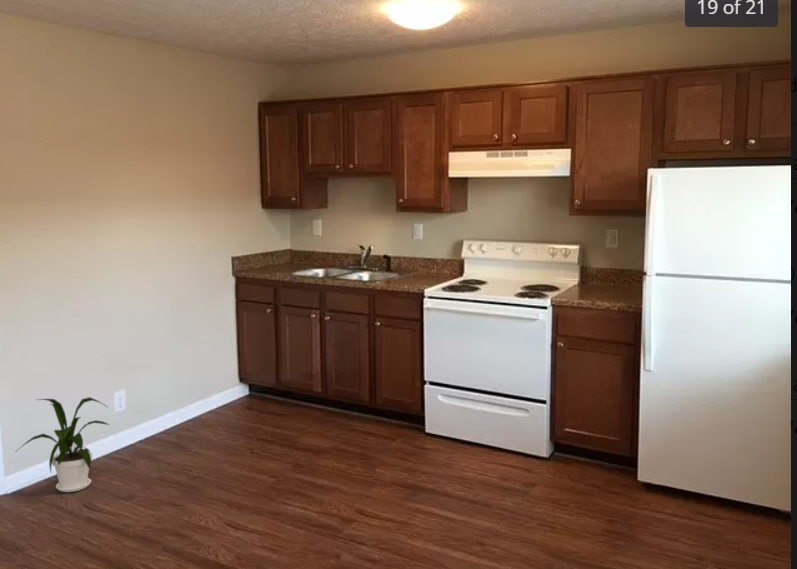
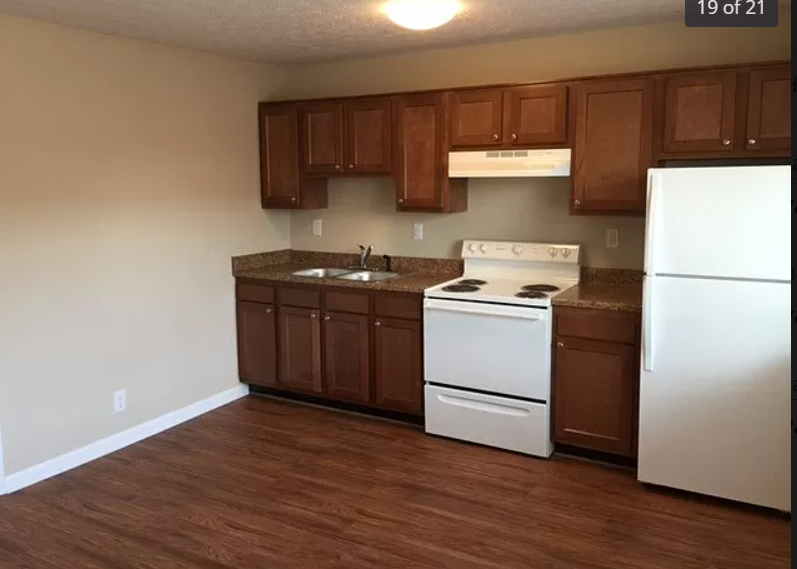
- house plant [16,396,110,493]
